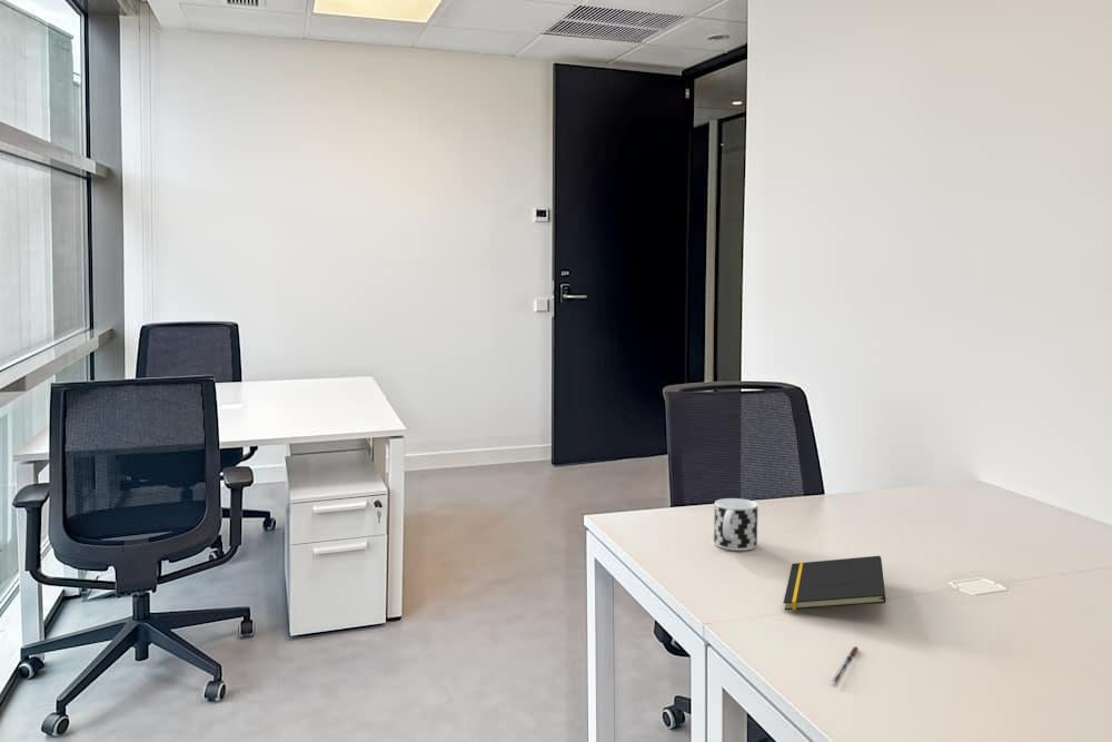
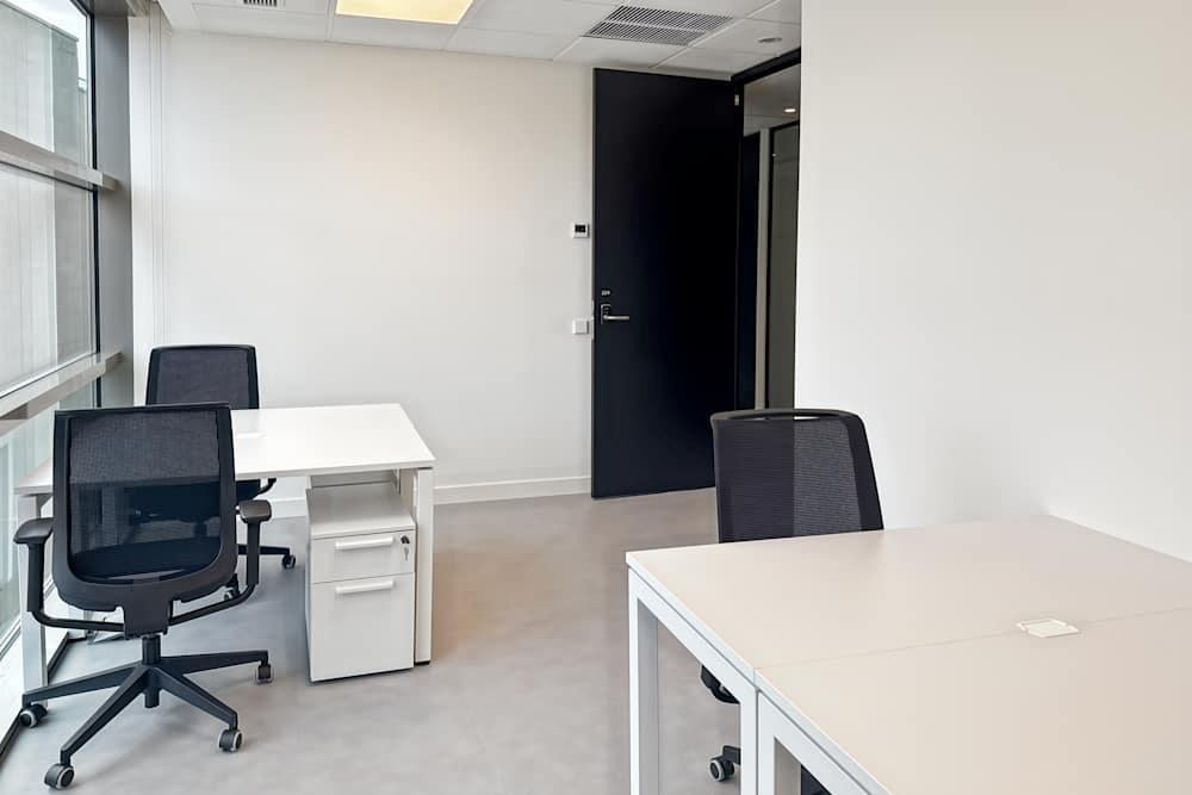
- cup [713,497,759,552]
- pen [832,645,860,685]
- notepad [783,555,887,612]
